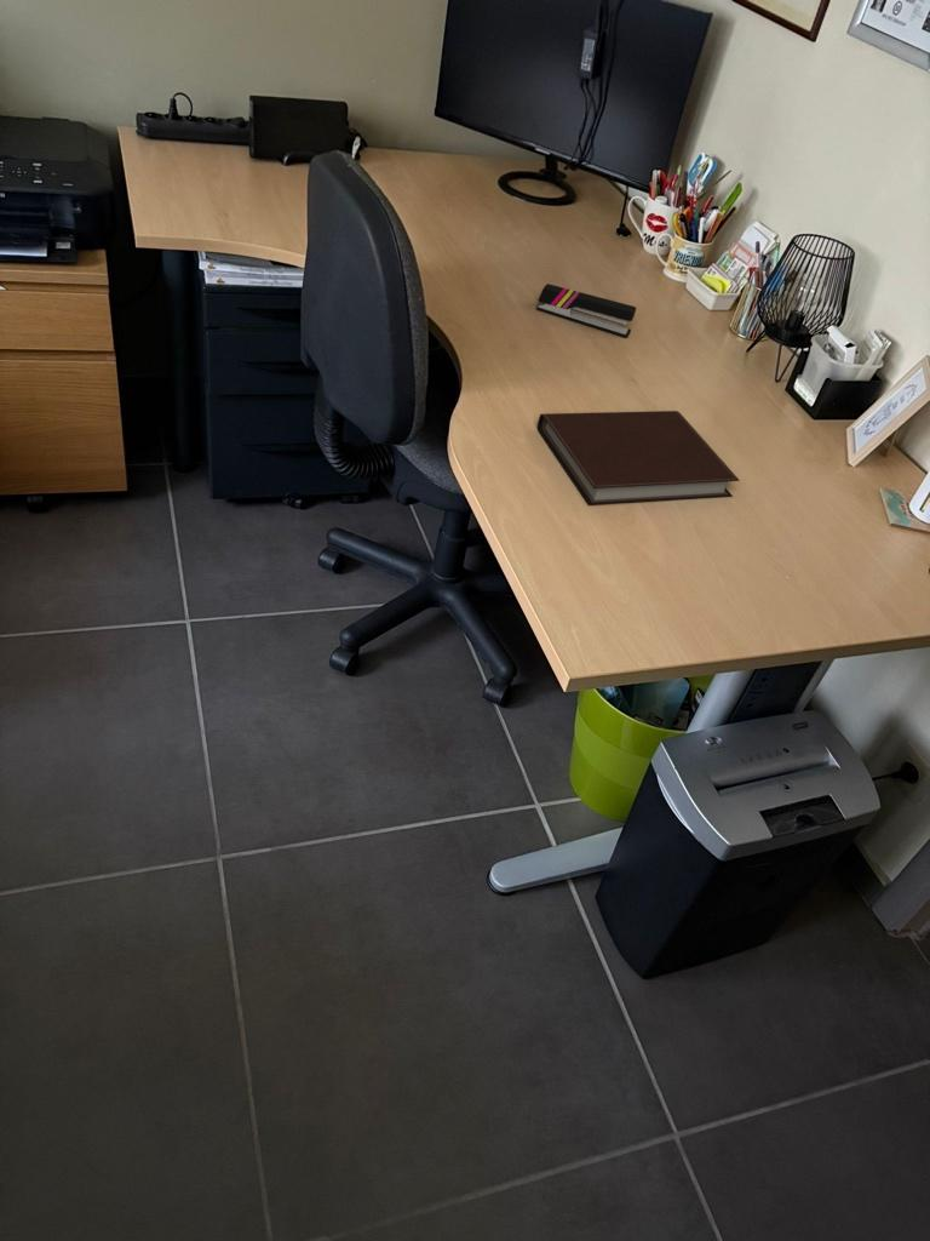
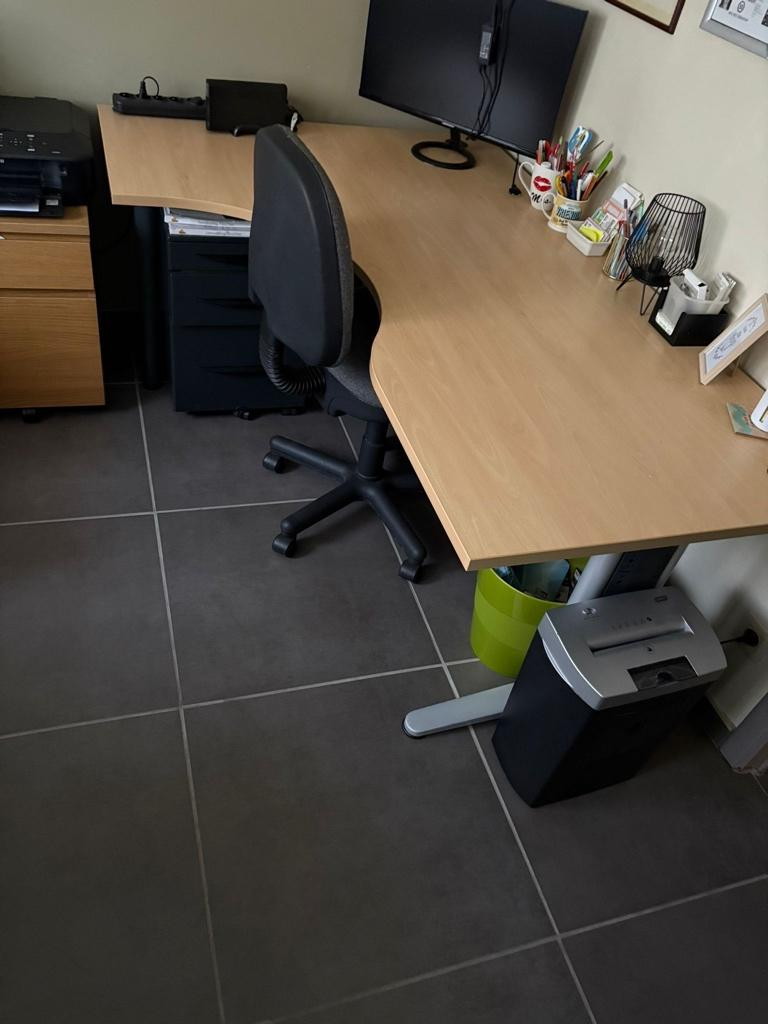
- notebook [536,410,741,507]
- stapler [535,282,637,339]
